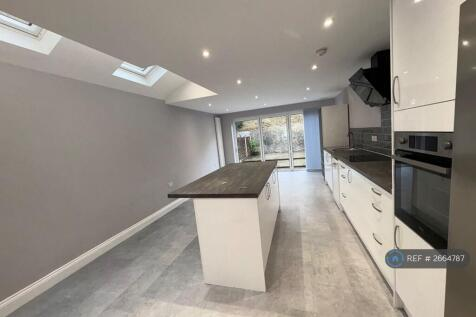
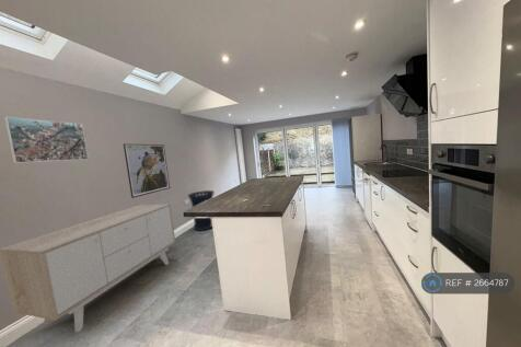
+ trash can [187,189,216,232]
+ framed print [123,142,171,199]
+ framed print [3,116,90,164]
+ sideboard [0,203,176,334]
